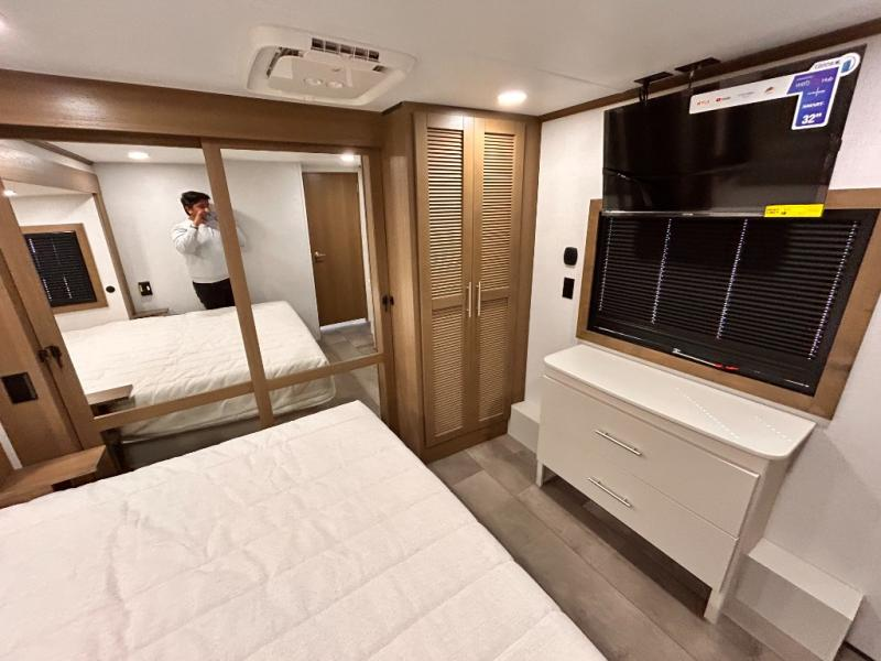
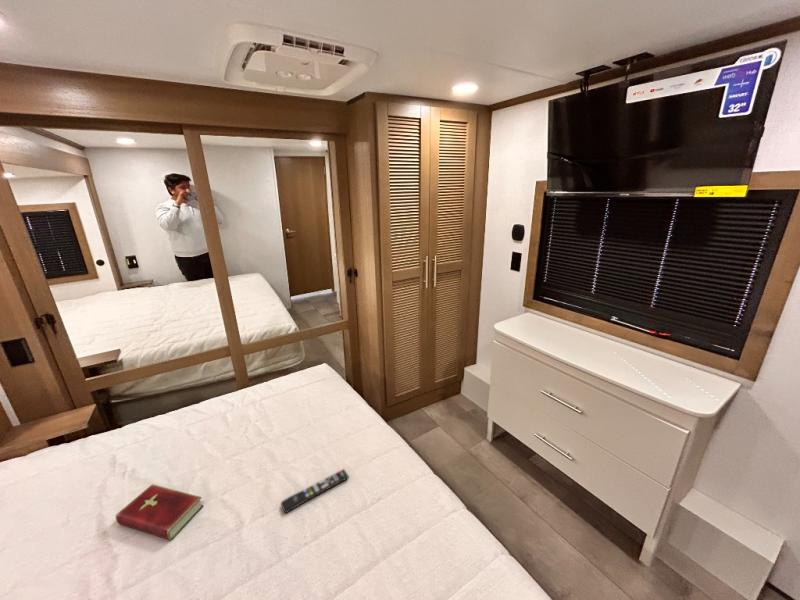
+ hardcover book [115,483,204,541]
+ remote control [280,468,350,514]
